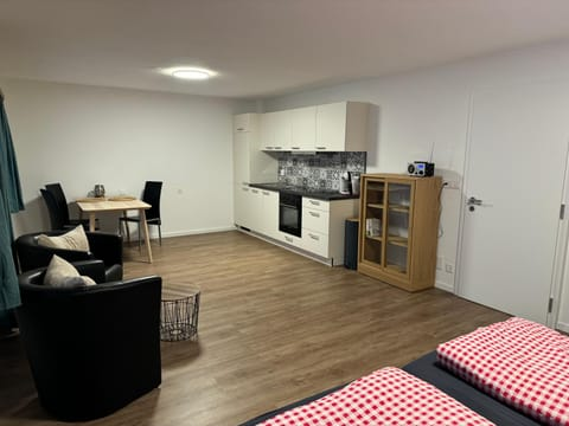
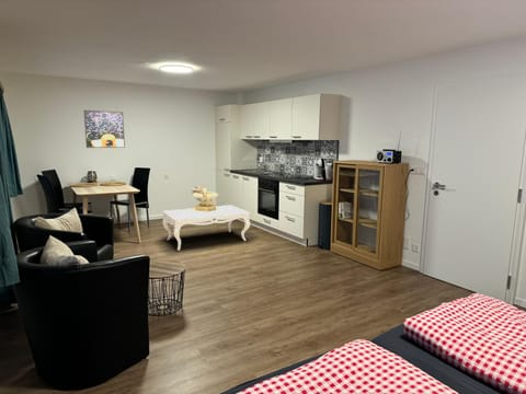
+ birdbath [191,185,219,212]
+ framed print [83,109,126,149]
+ coffee table [162,204,251,252]
